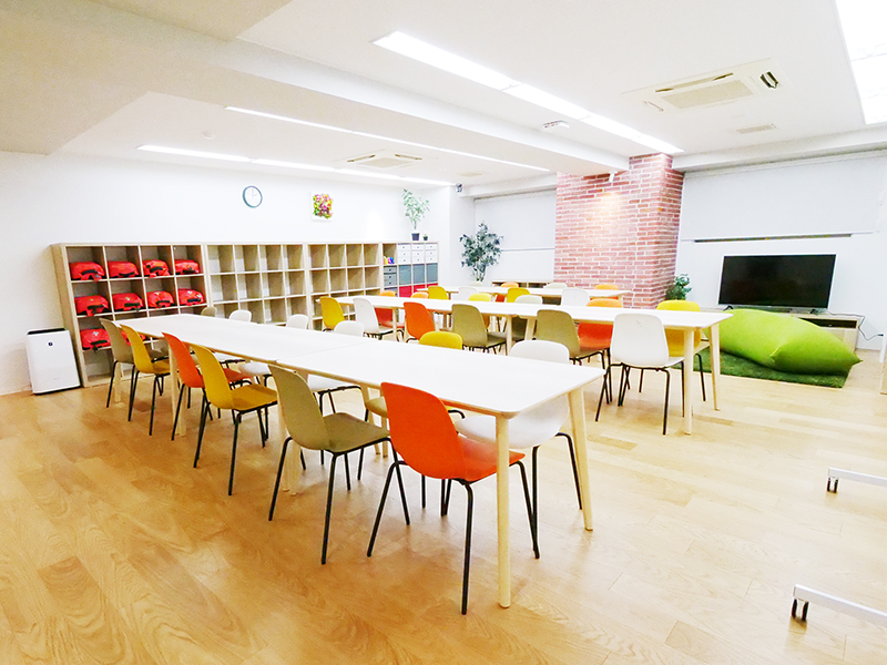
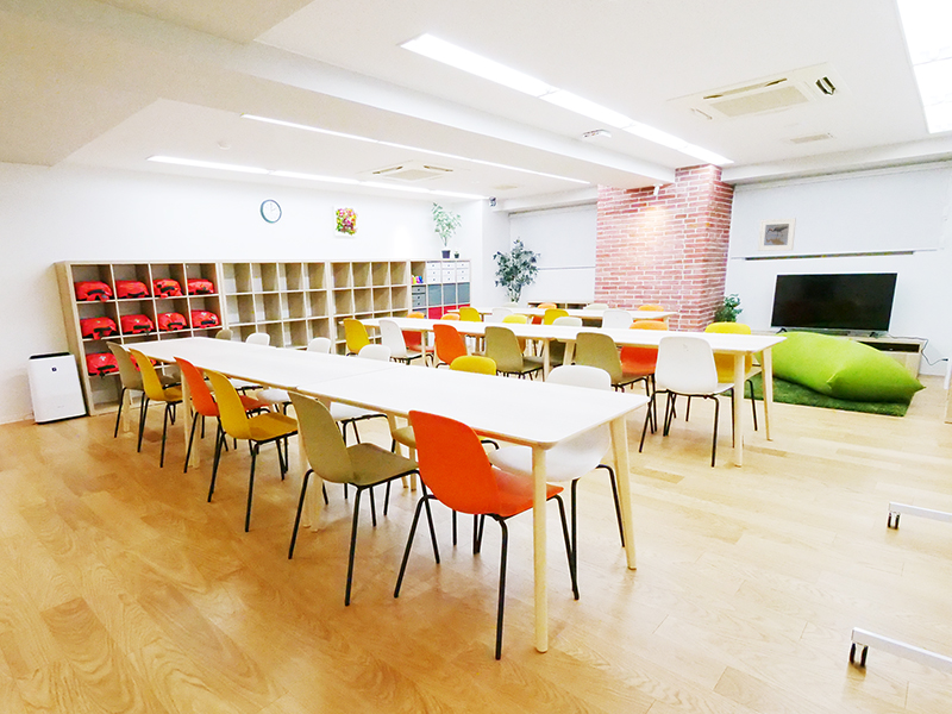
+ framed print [757,217,797,252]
